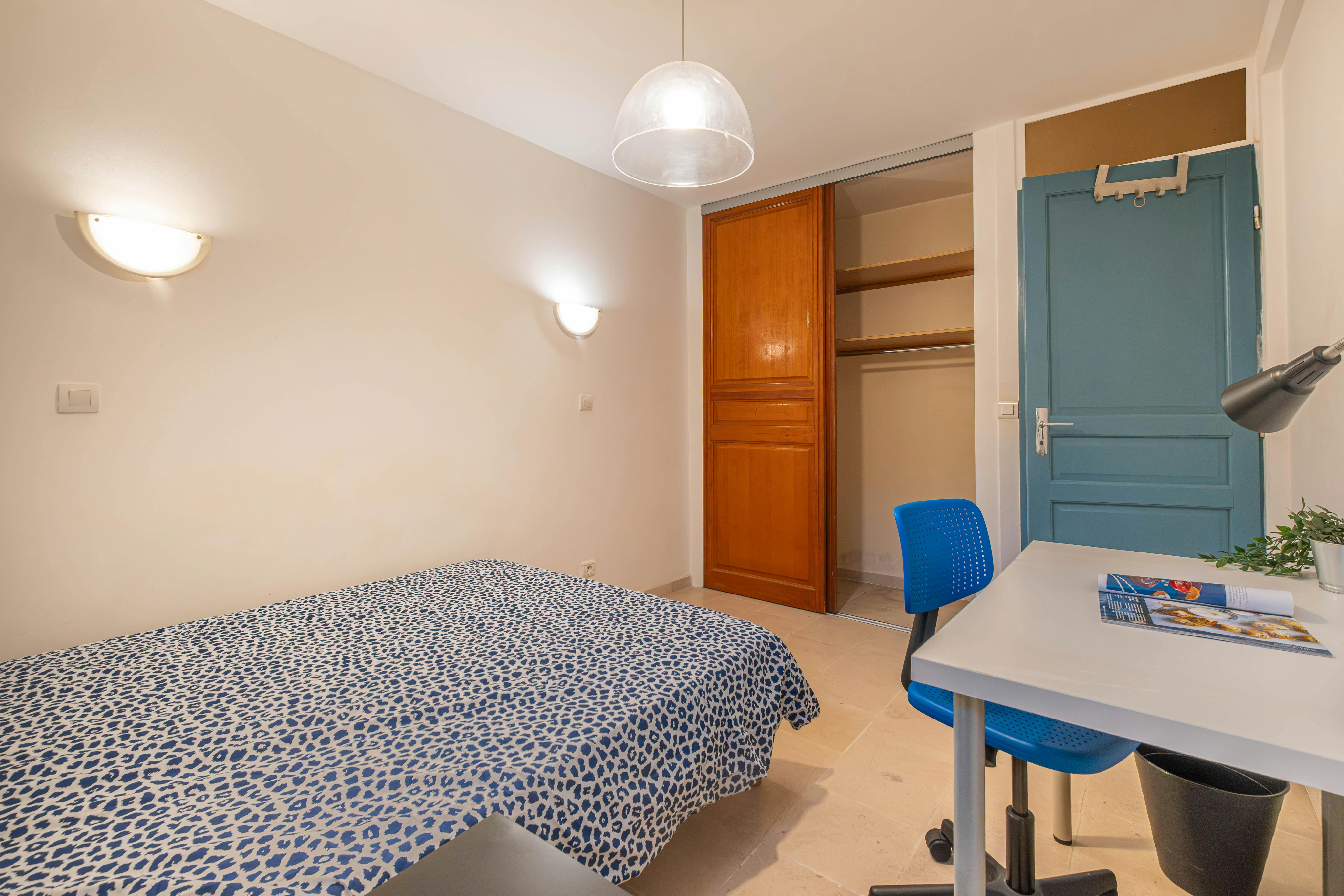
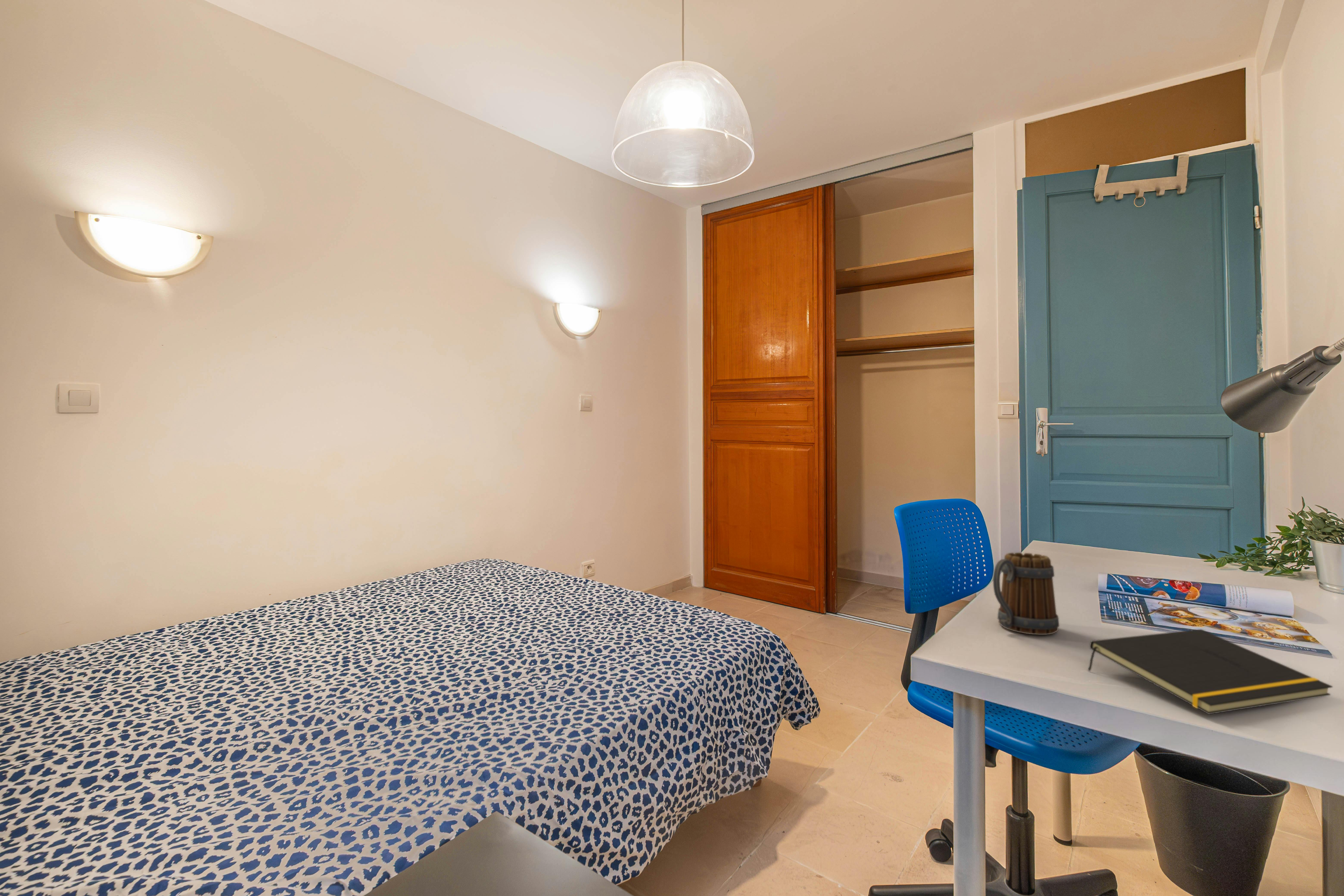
+ notepad [1087,629,1333,715]
+ mug [993,552,1060,635]
